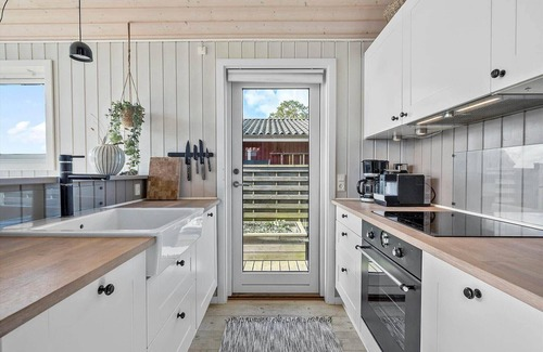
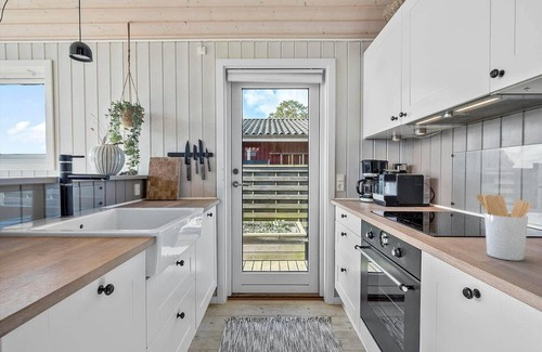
+ utensil holder [475,193,532,262]
